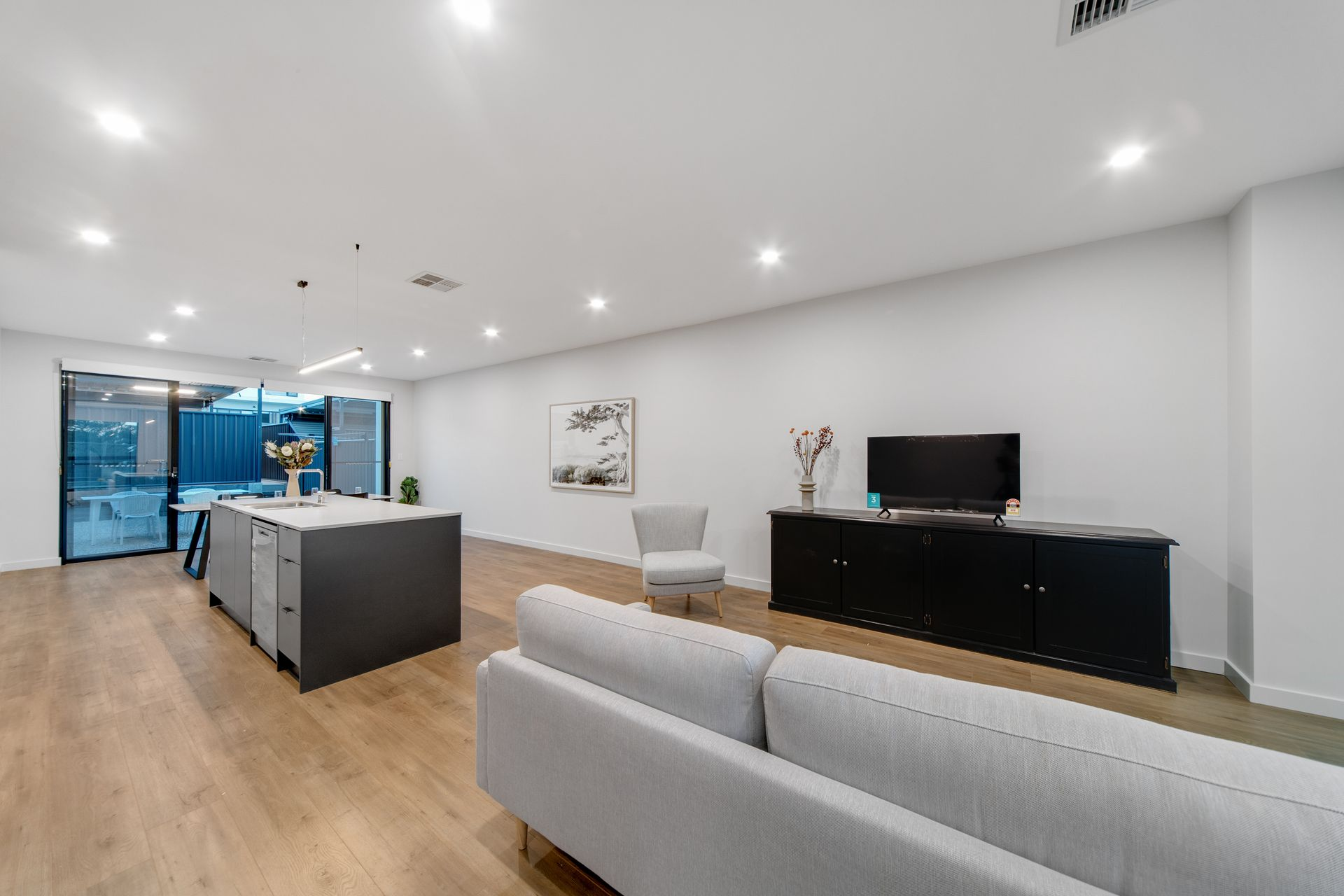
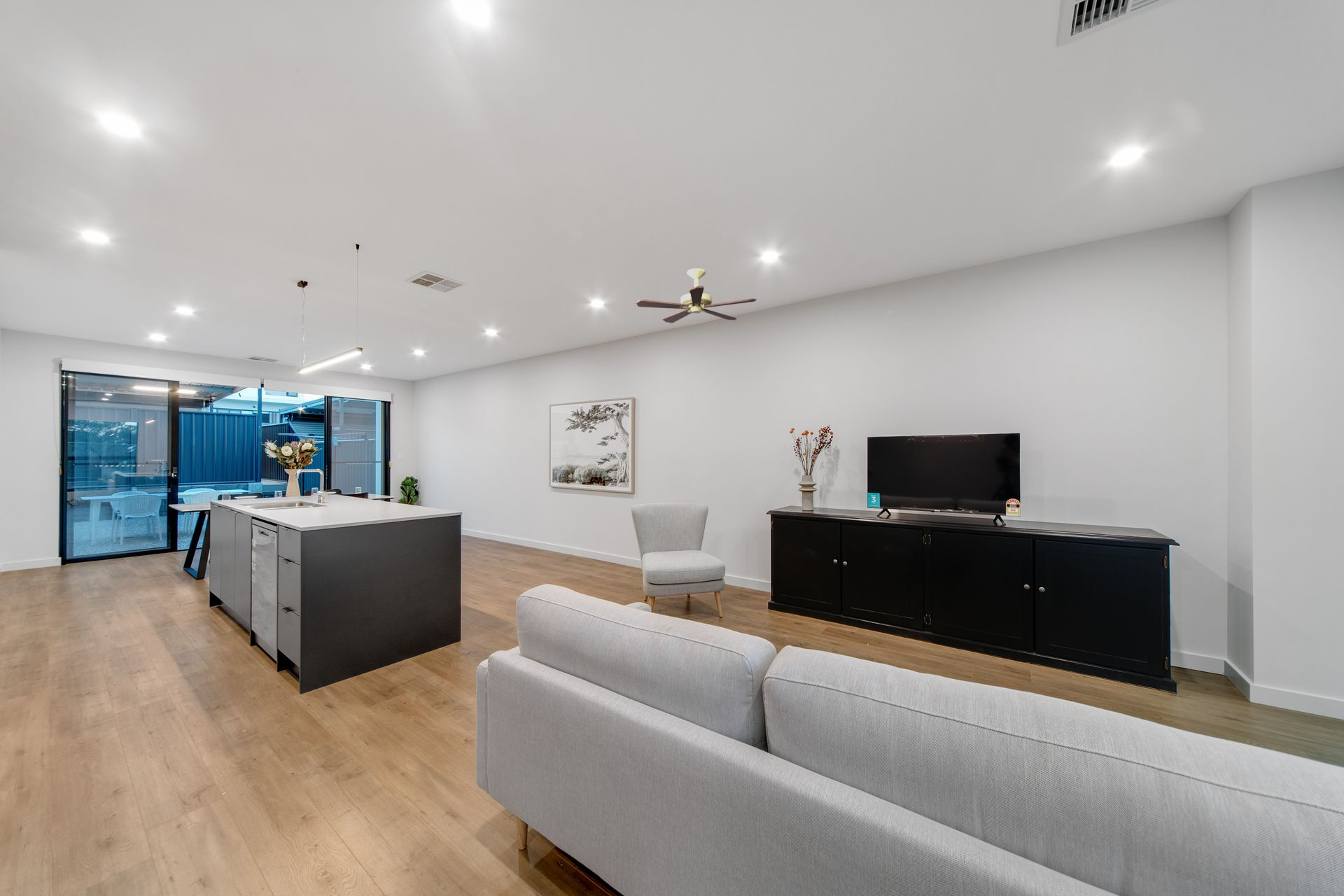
+ ceiling fan [636,267,757,324]
